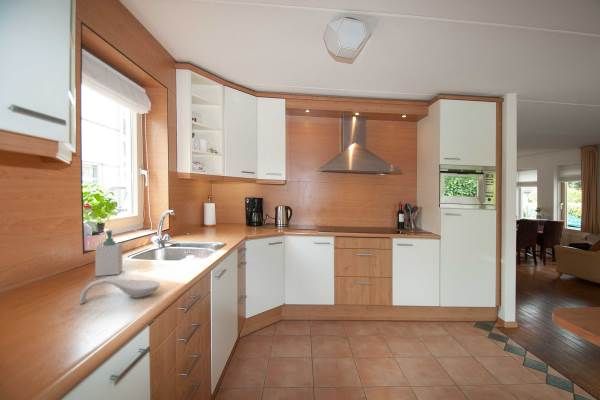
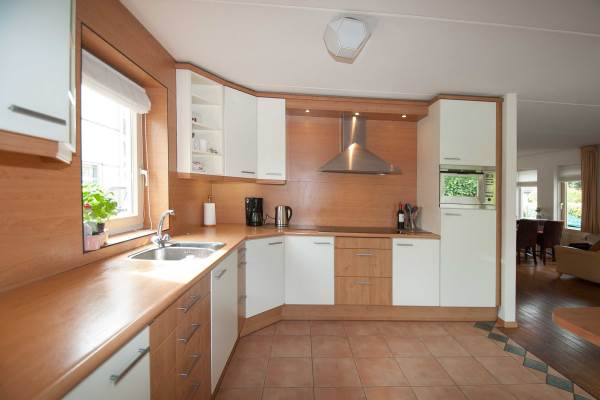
- soap bottle [94,229,123,277]
- spoon rest [78,277,161,305]
